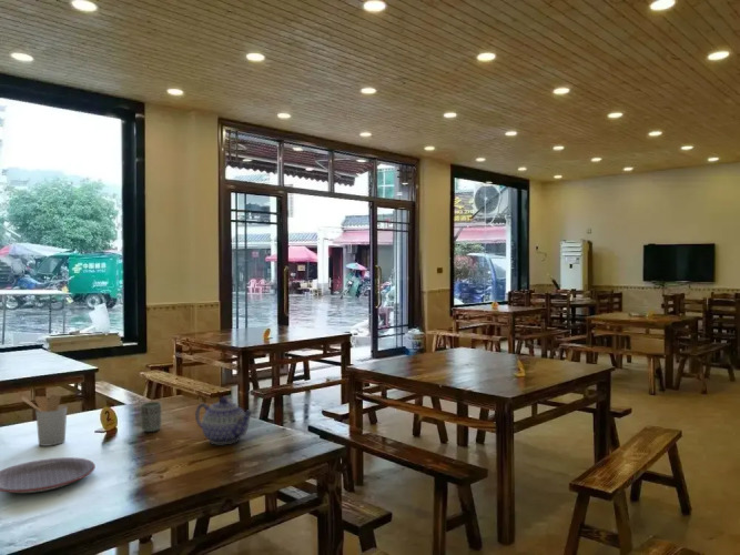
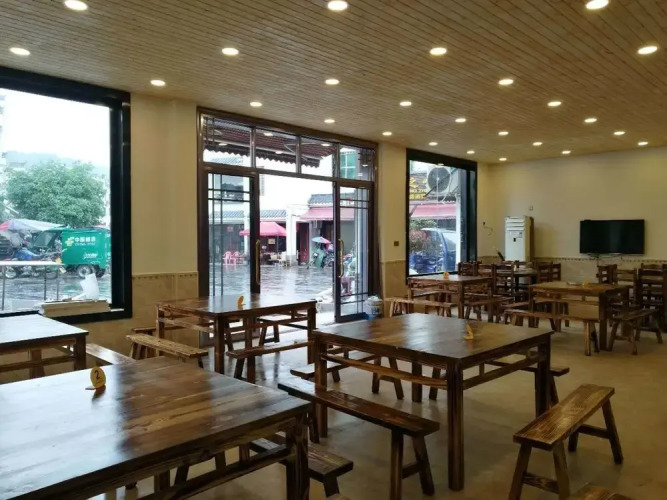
- plate [0,456,97,494]
- teapot [194,396,255,445]
- cup [140,401,162,433]
- utensil holder [20,393,68,447]
